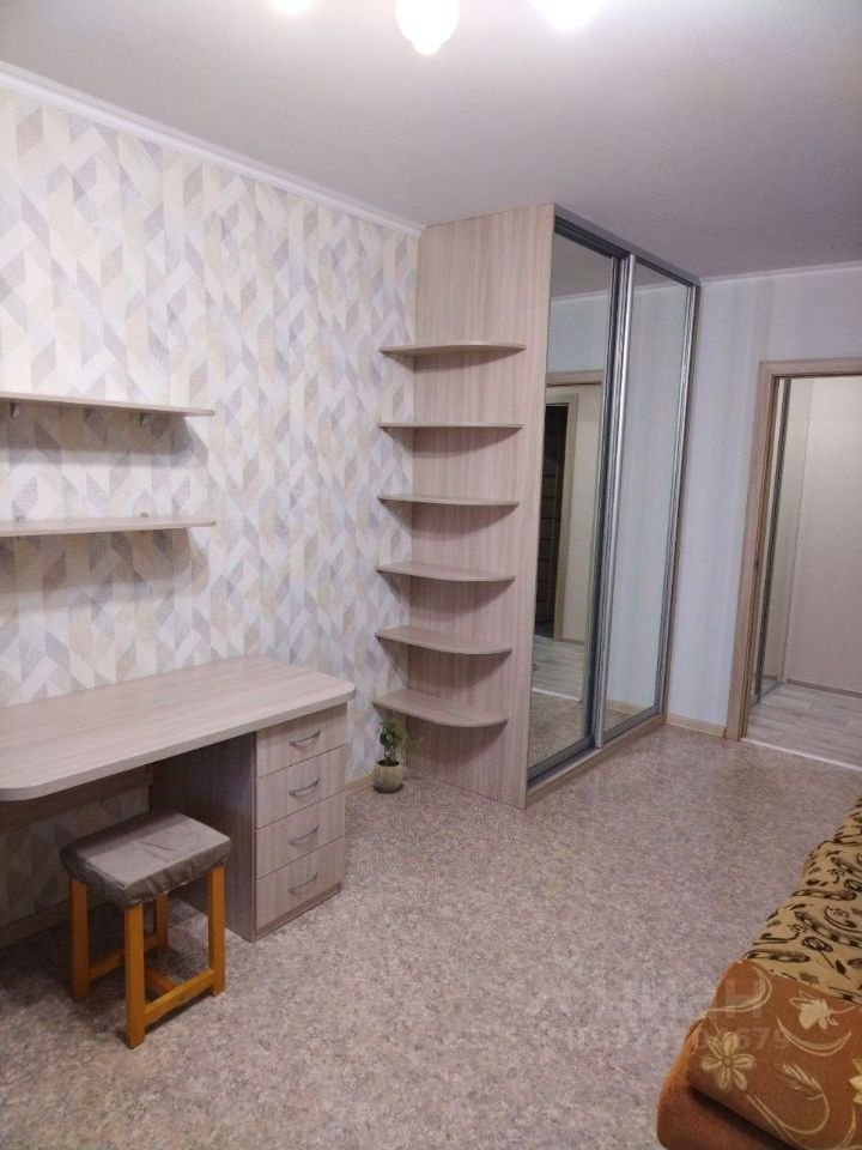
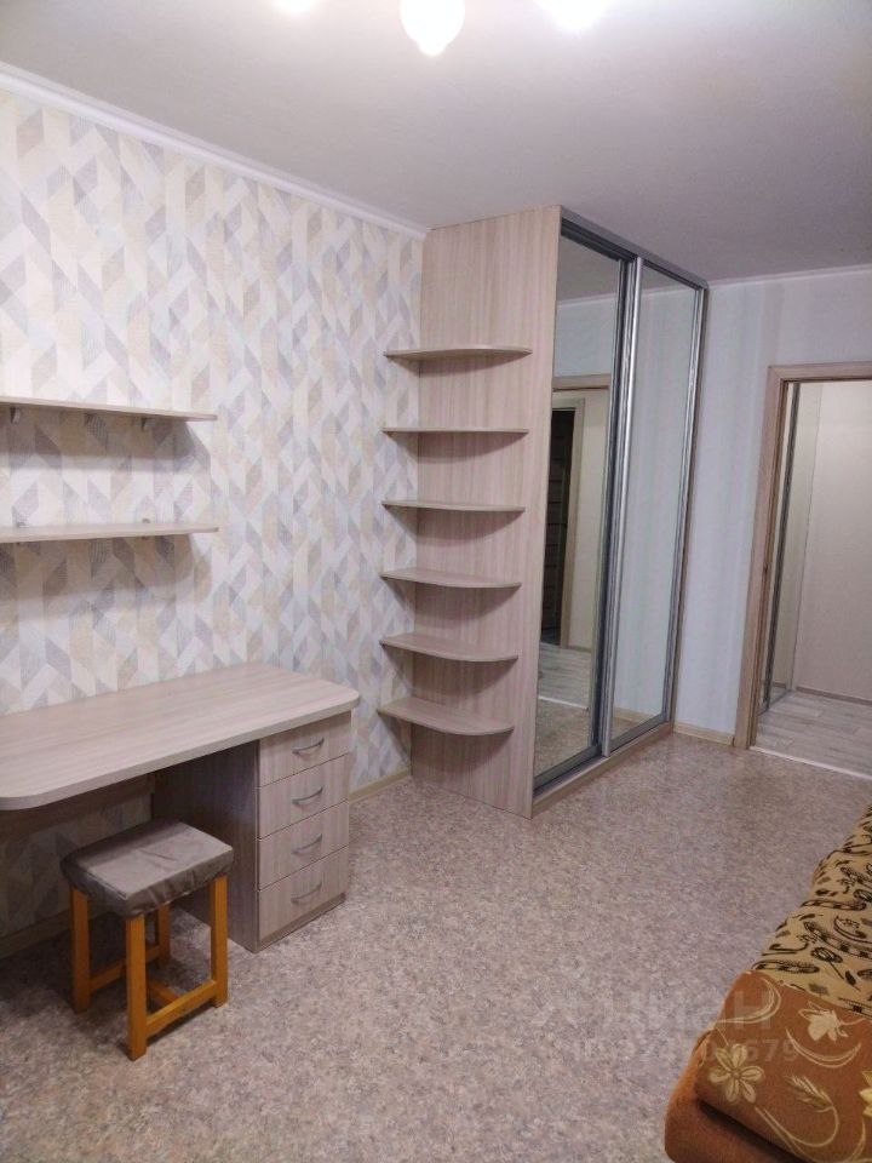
- potted plant [371,716,425,793]
